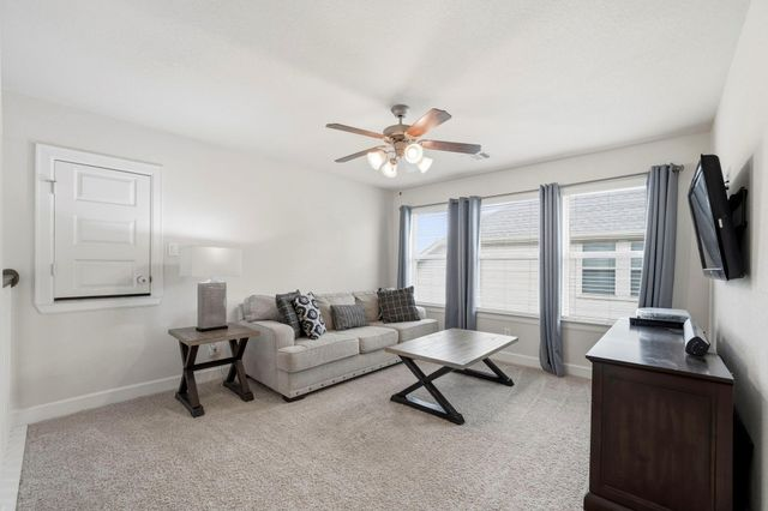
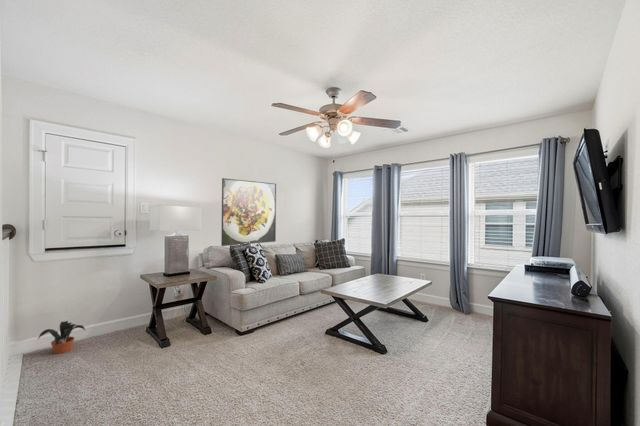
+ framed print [220,177,277,247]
+ potted plant [37,320,86,355]
